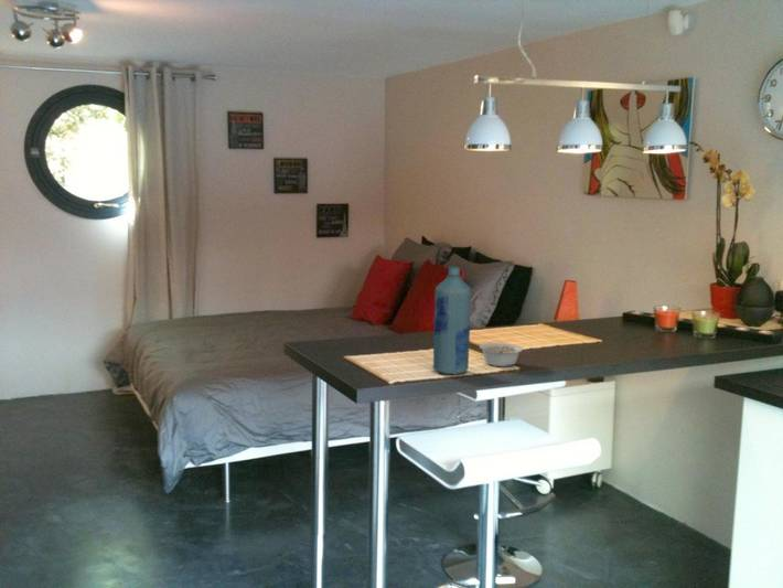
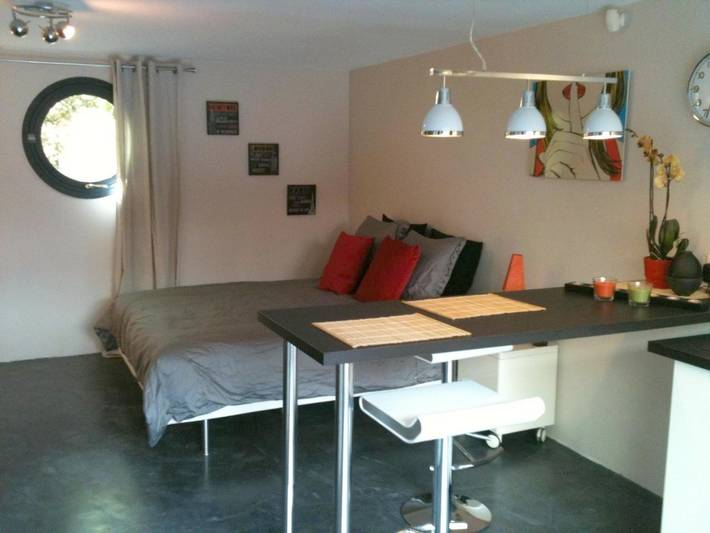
- bottle [431,265,472,376]
- legume [479,342,524,367]
